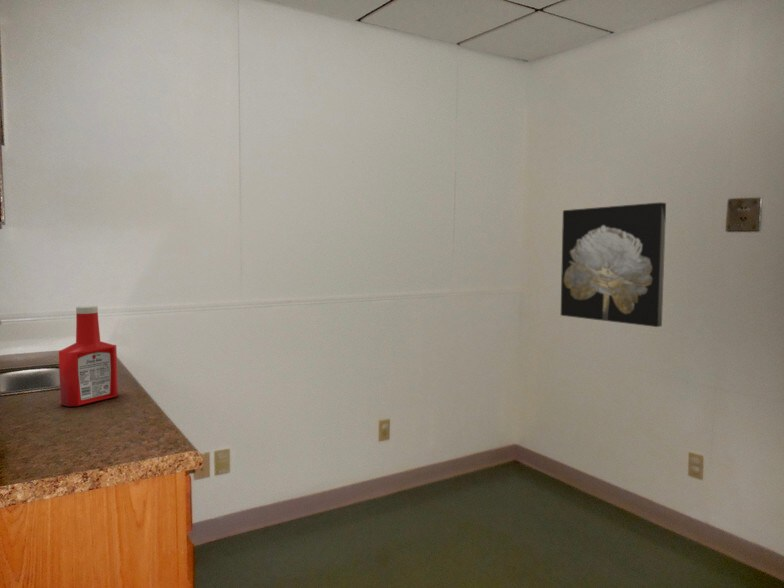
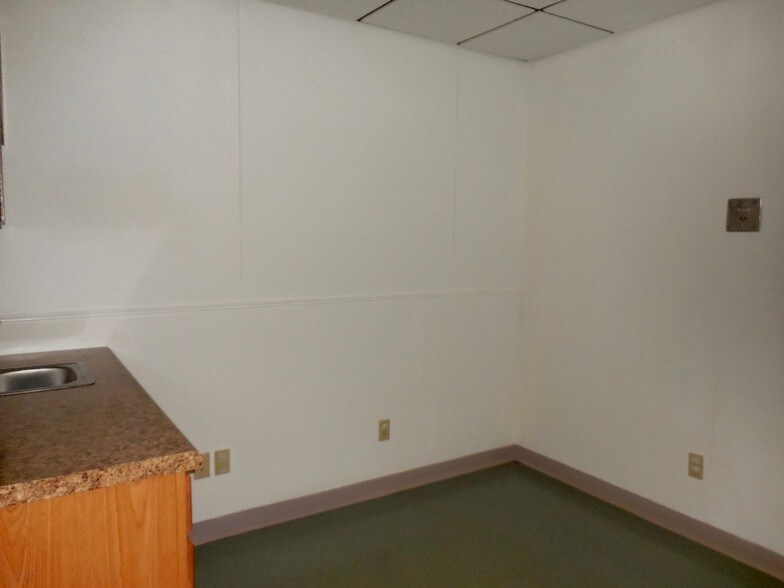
- soap bottle [58,305,119,408]
- wall art [560,201,667,328]
